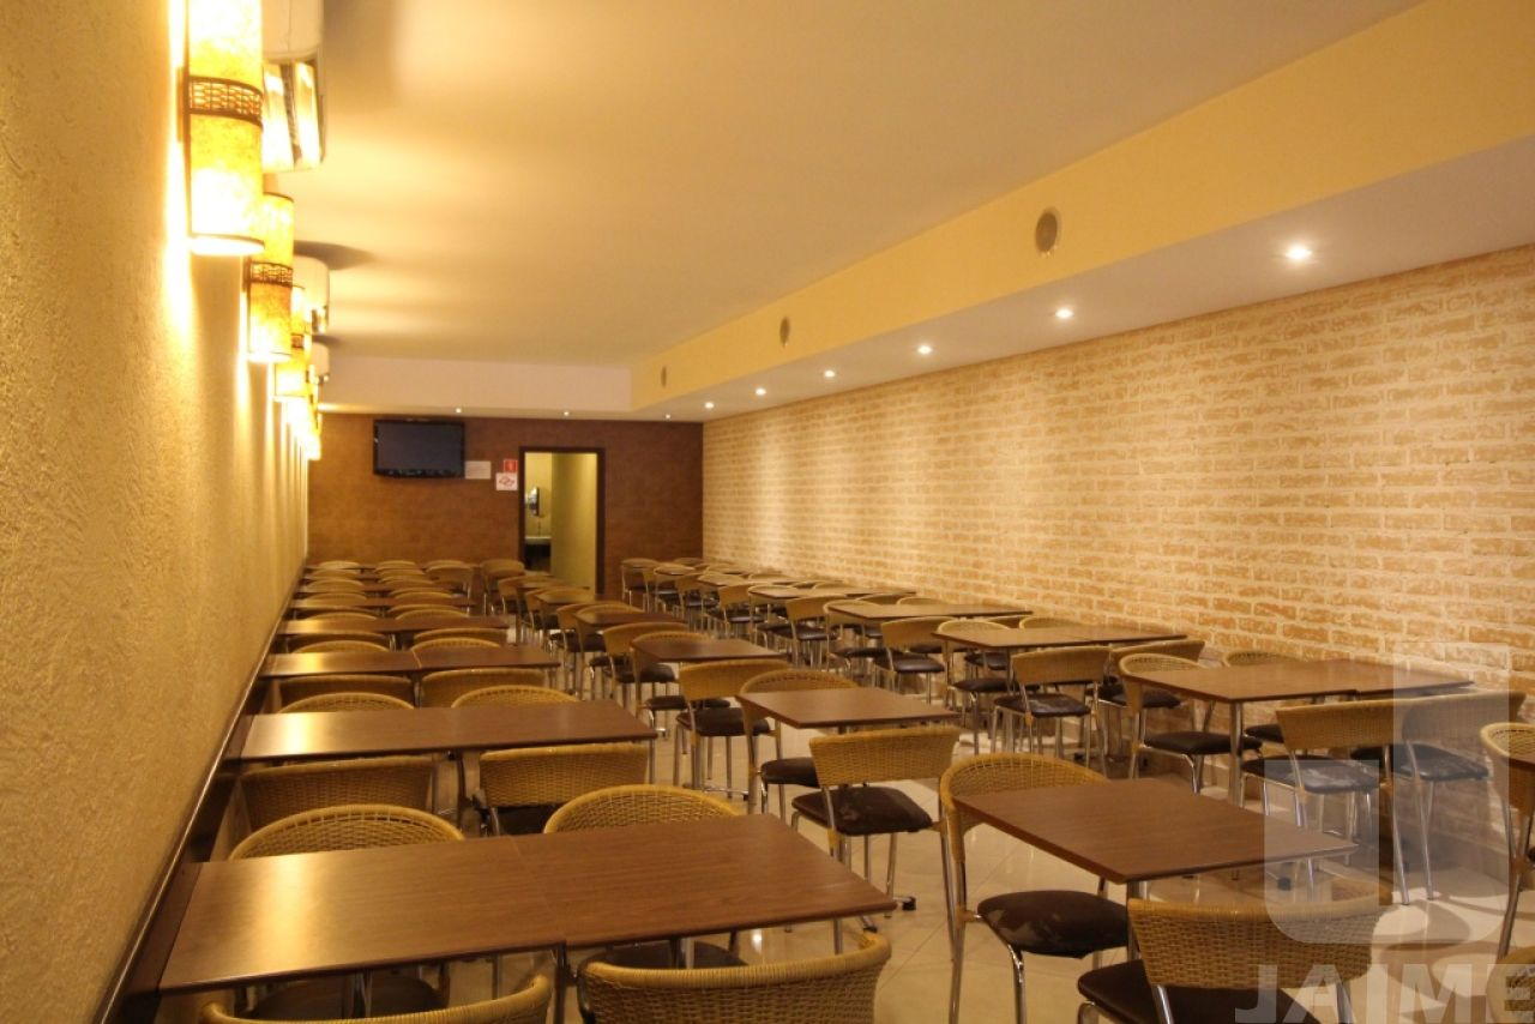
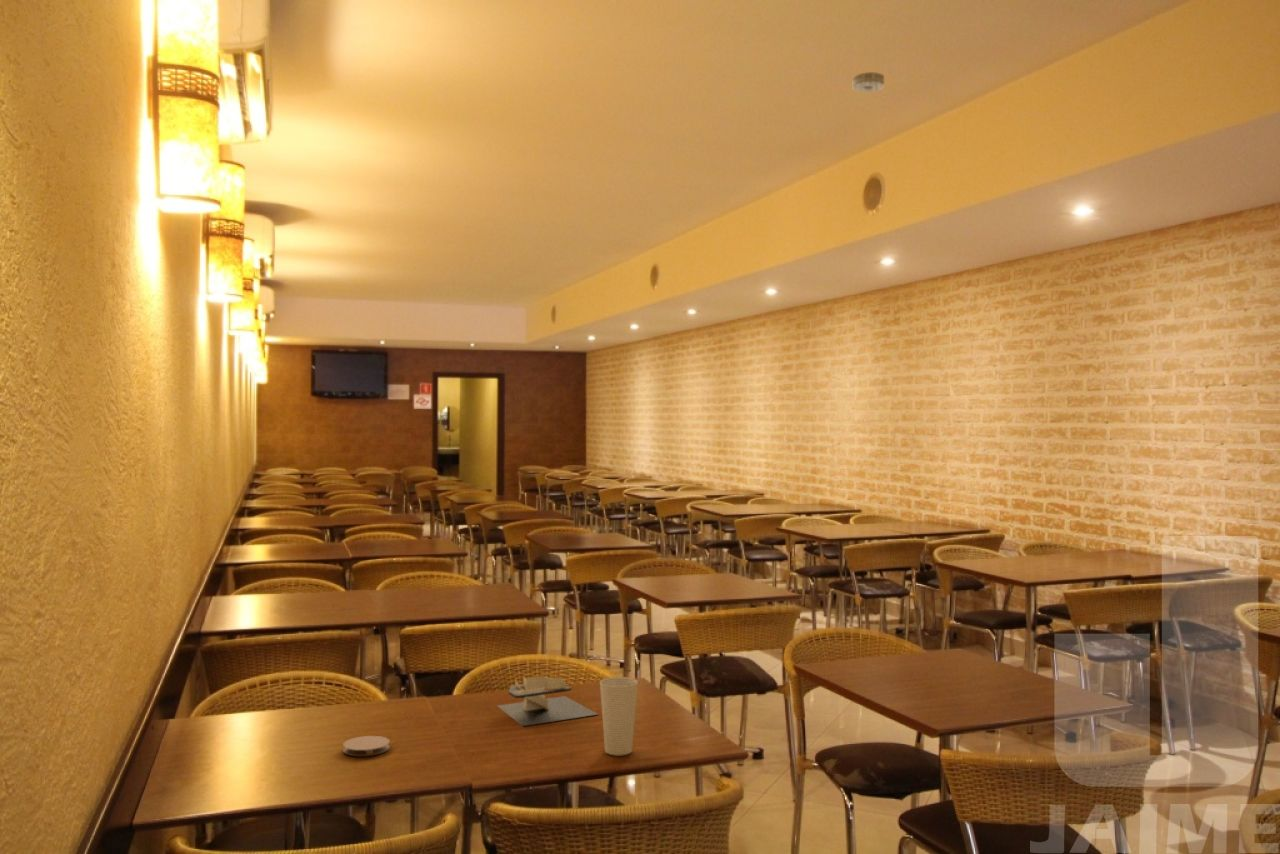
+ cup [599,676,639,757]
+ smoke detector [852,71,885,93]
+ coaster [342,735,391,757]
+ napkin holder [497,675,599,727]
